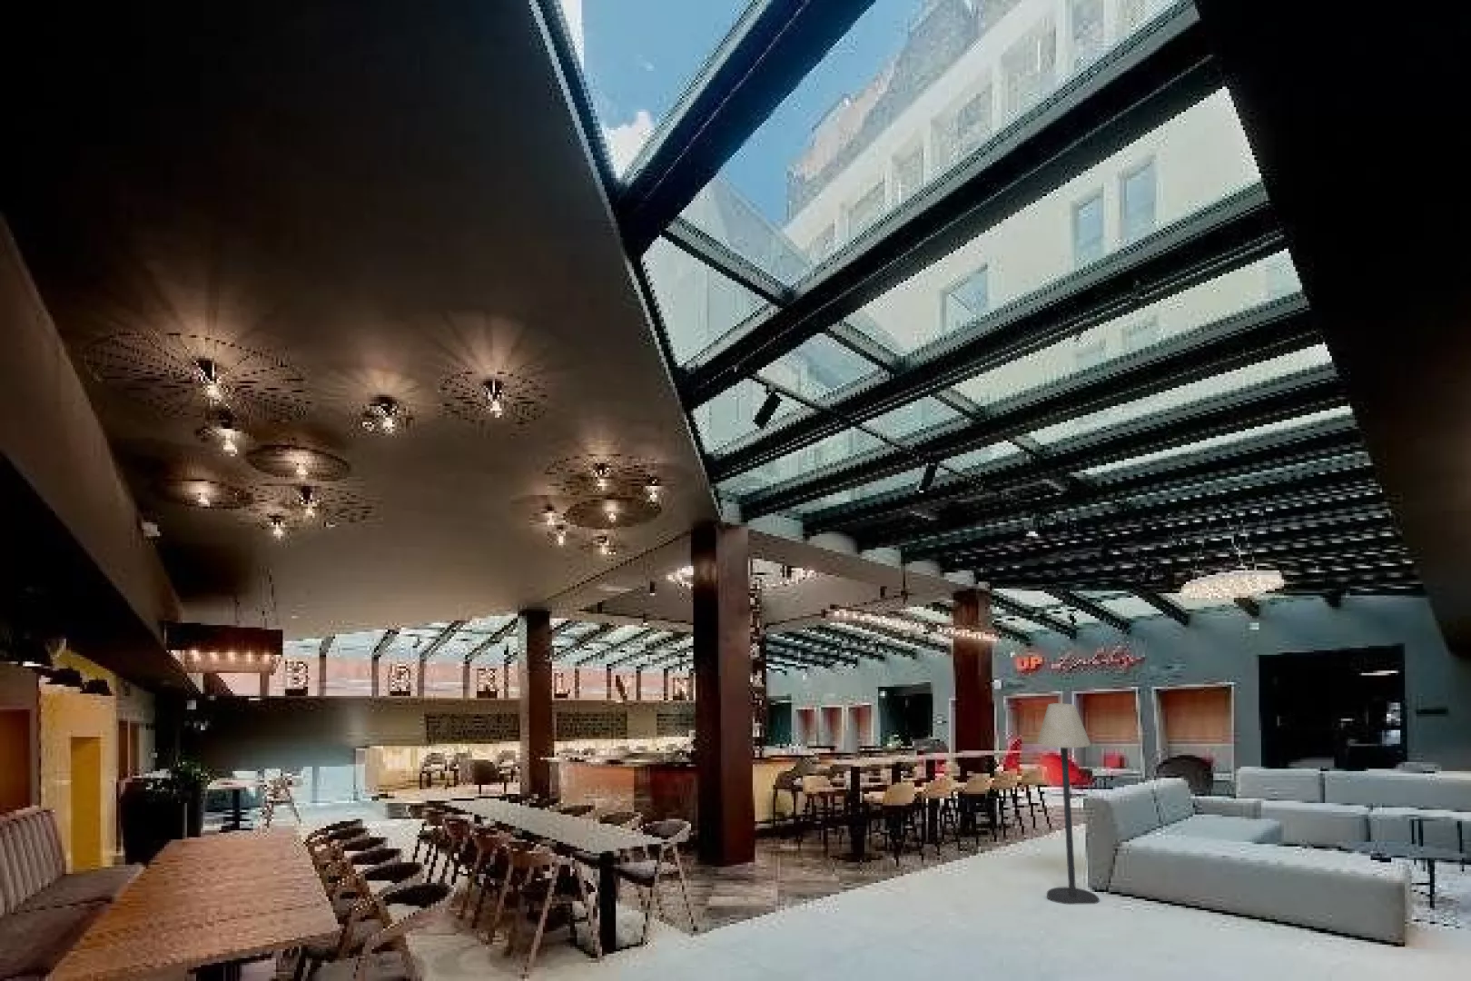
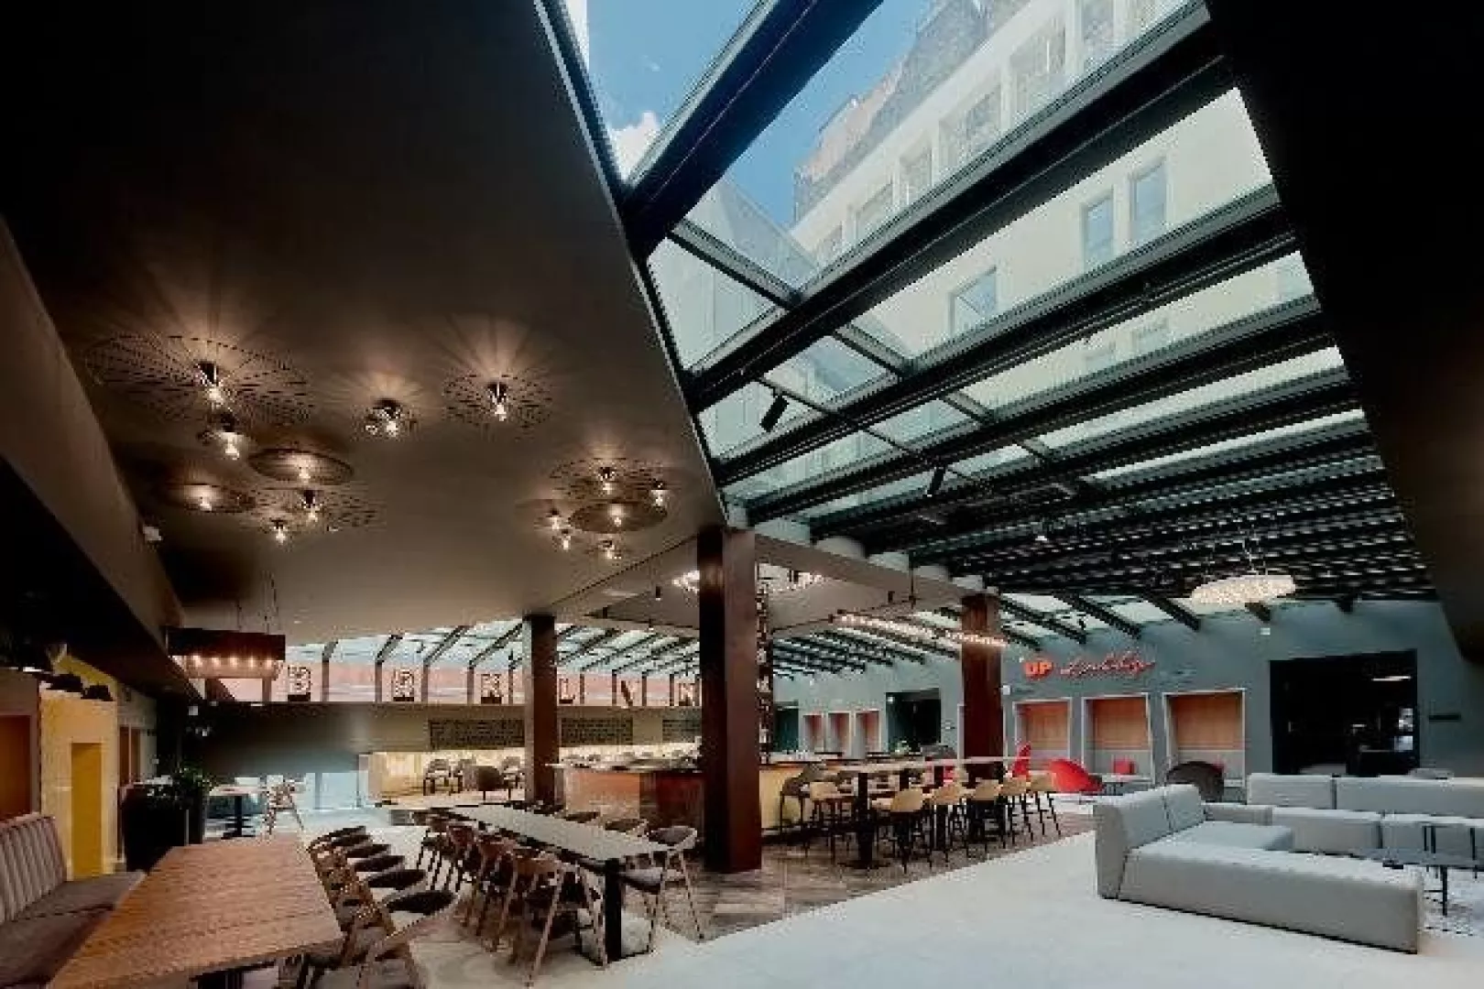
- floor lamp [1036,702,1101,905]
